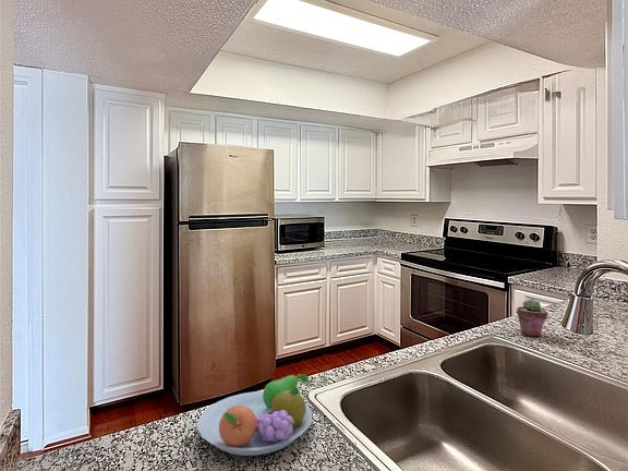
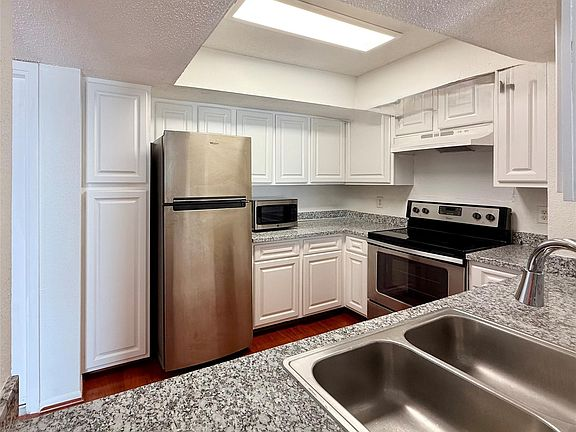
- potted succulent [516,298,548,337]
- fruit bowl [197,373,313,457]
